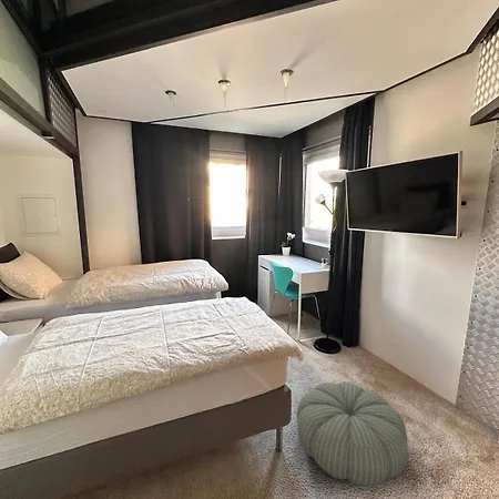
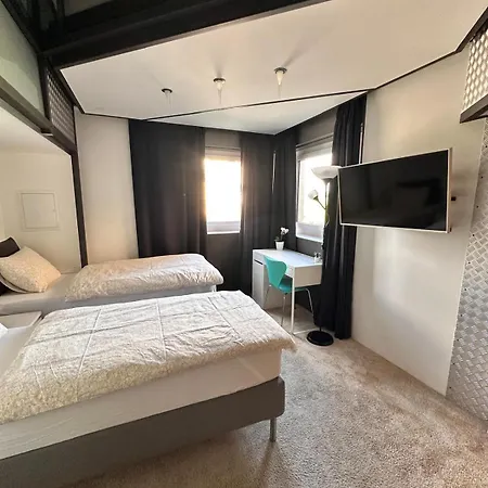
- pouf [296,381,409,487]
